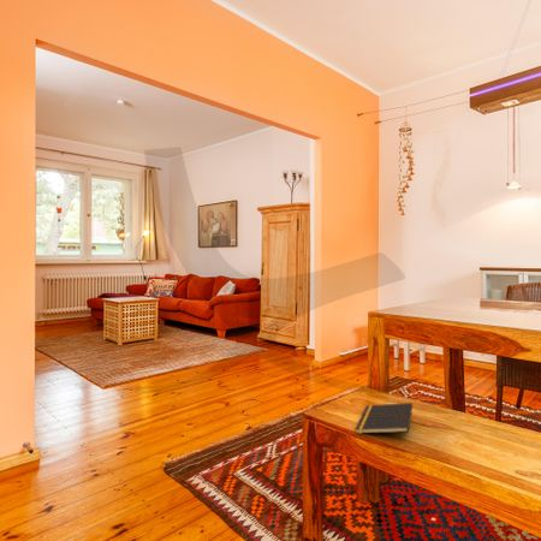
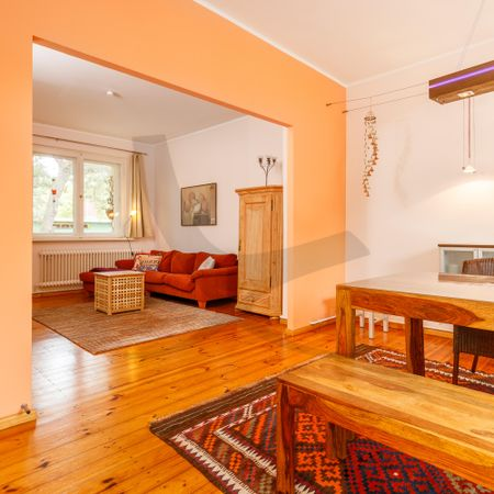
- notepad [353,402,414,435]
